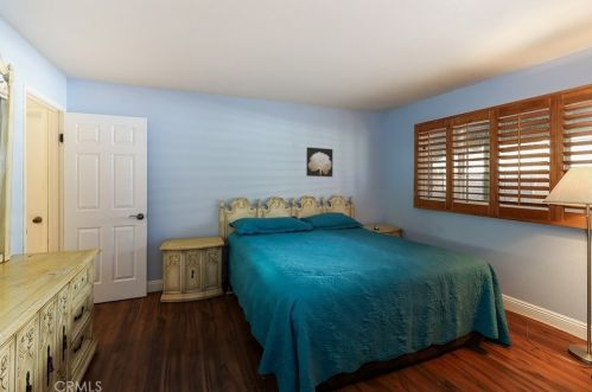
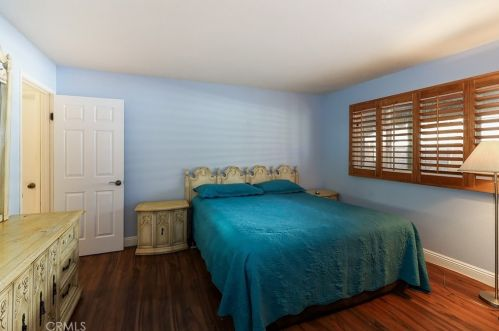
- wall art [305,146,333,178]
